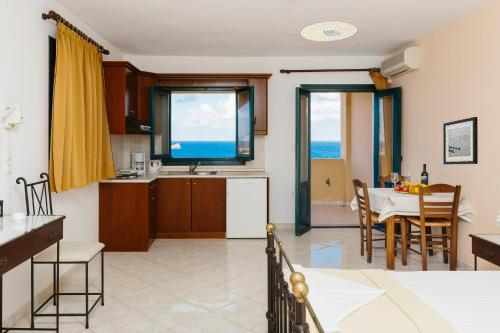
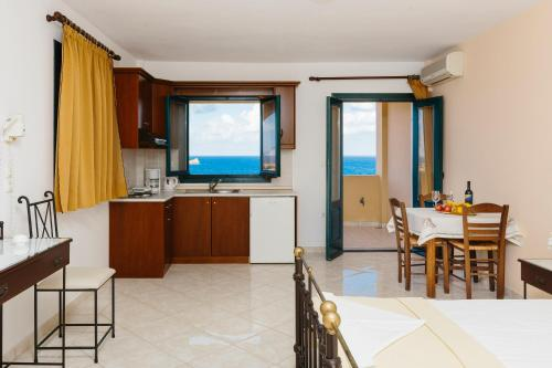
- ceiling light [300,21,358,42]
- wall art [442,116,479,165]
